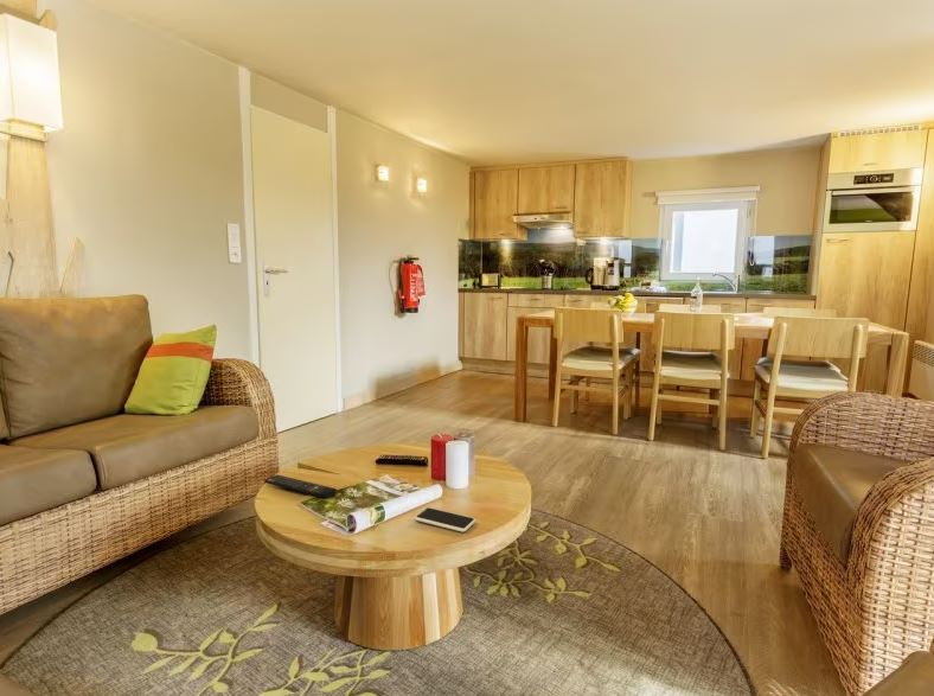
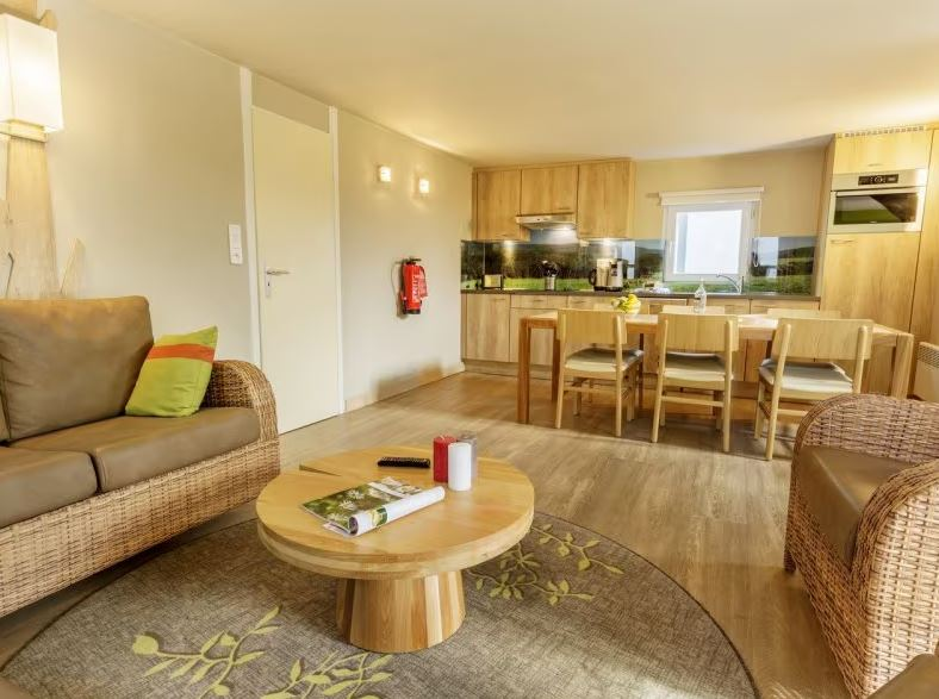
- remote control [263,473,338,499]
- smartphone [414,506,476,532]
